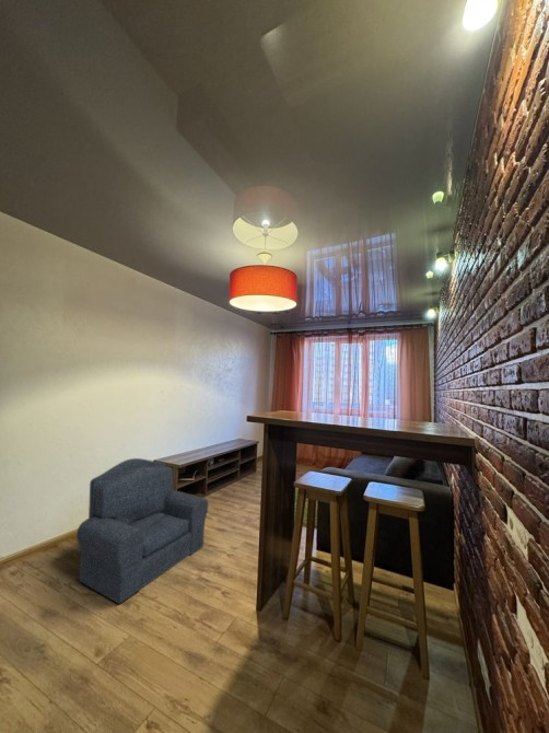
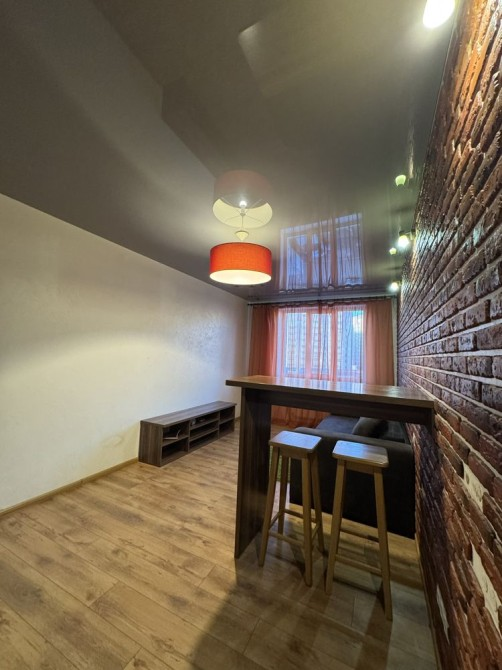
- armchair [75,457,209,605]
